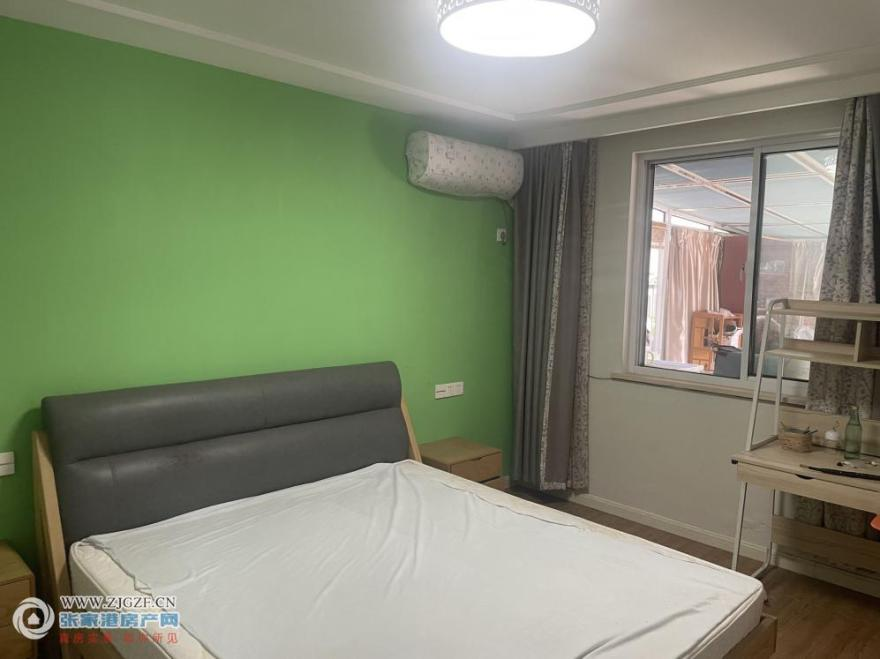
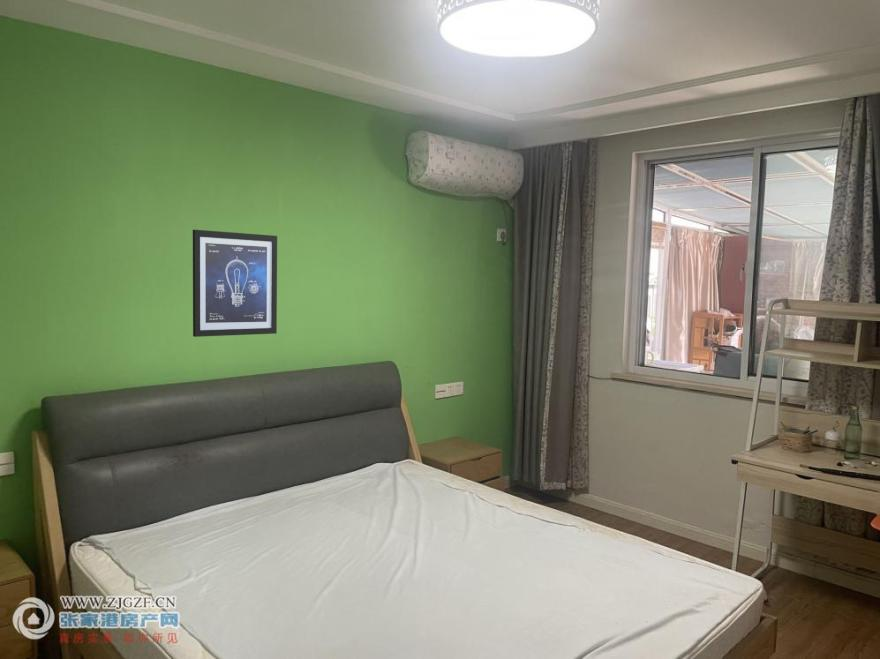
+ wall art [192,229,278,338]
